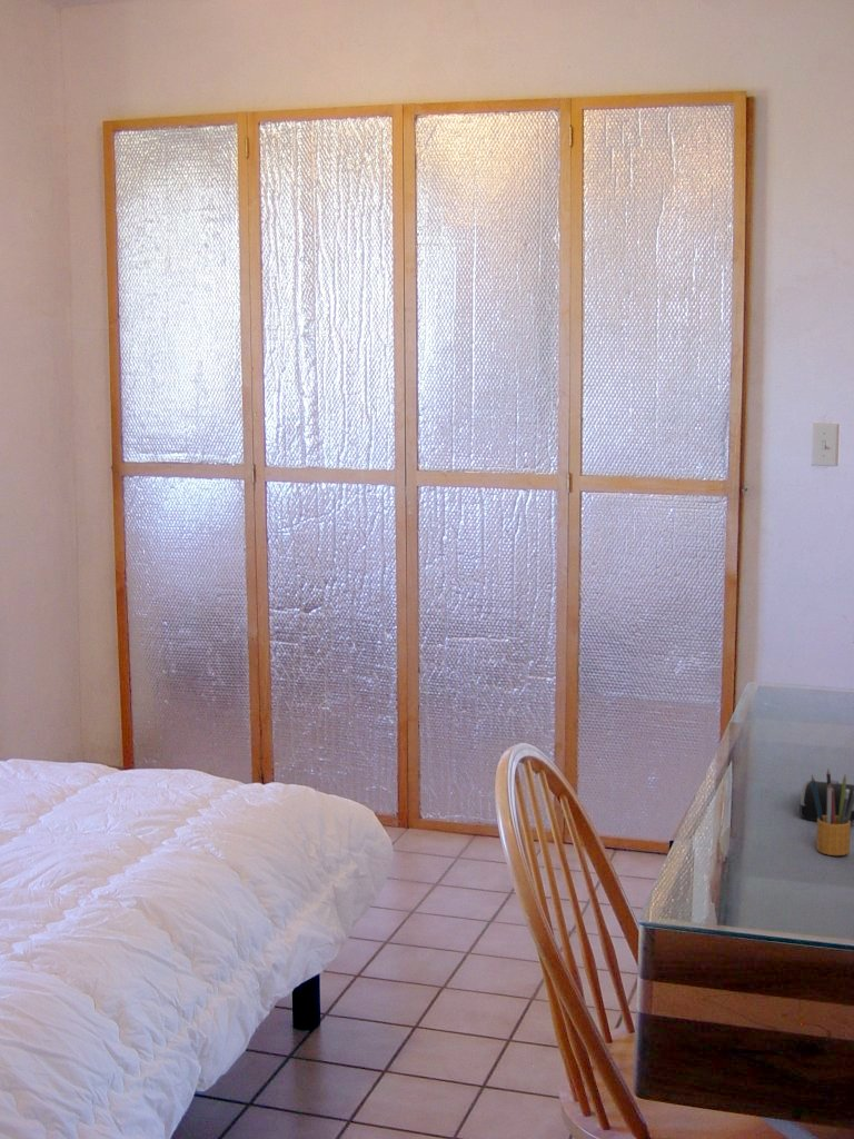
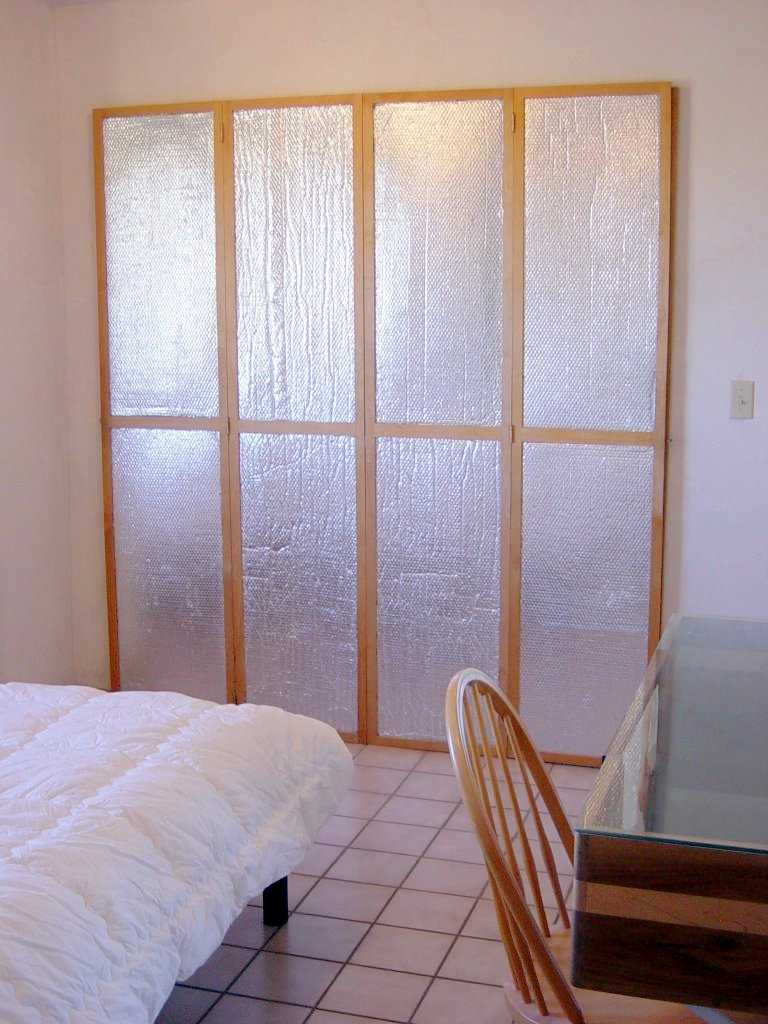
- computer mouse [800,780,854,824]
- pencil box [810,767,854,856]
